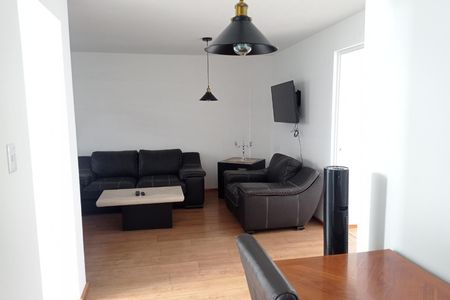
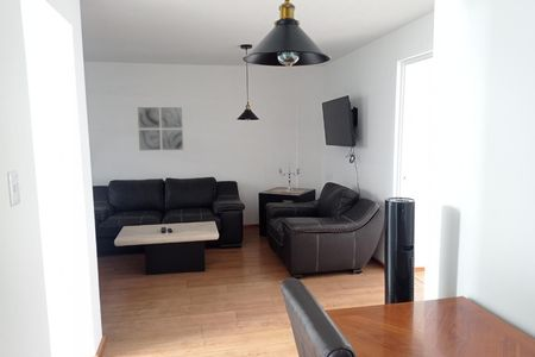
+ wall art [137,106,184,151]
